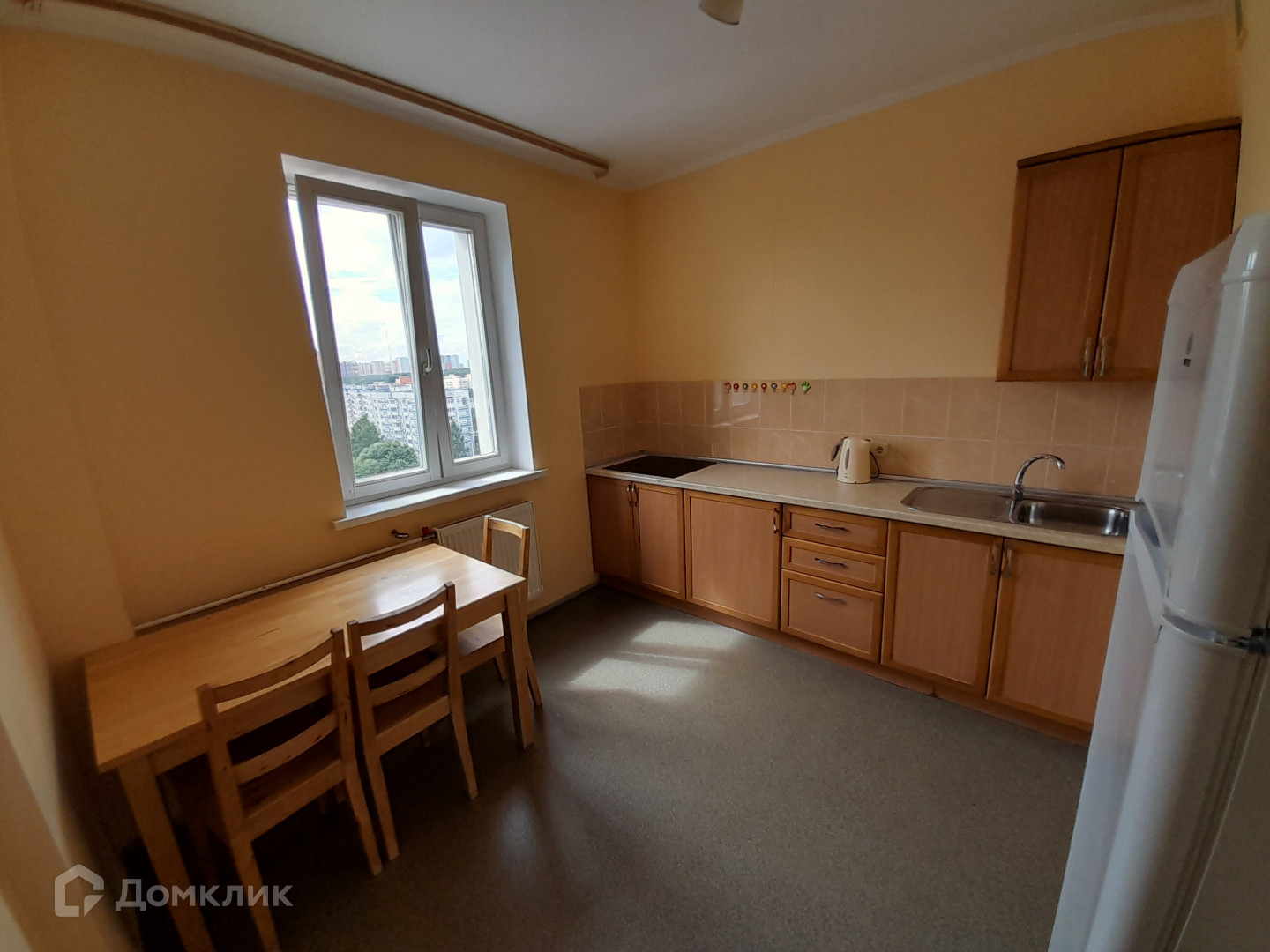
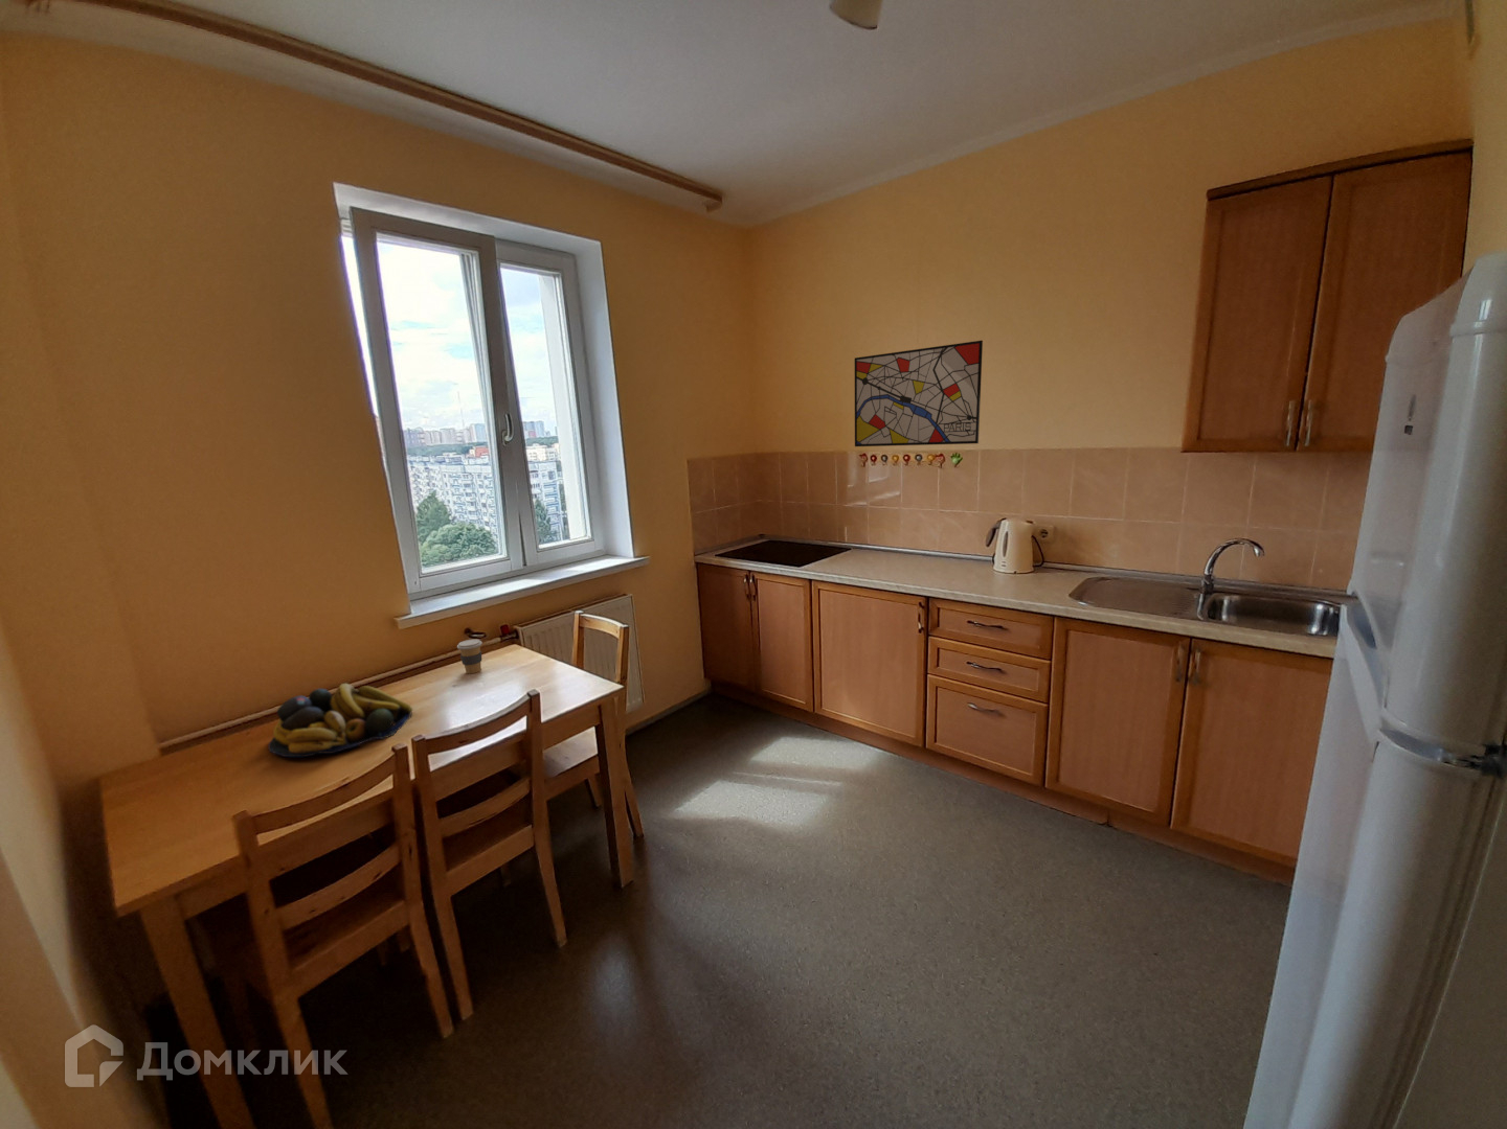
+ coffee cup [457,638,483,675]
+ fruit bowl [267,683,413,758]
+ wall art [854,339,984,447]
